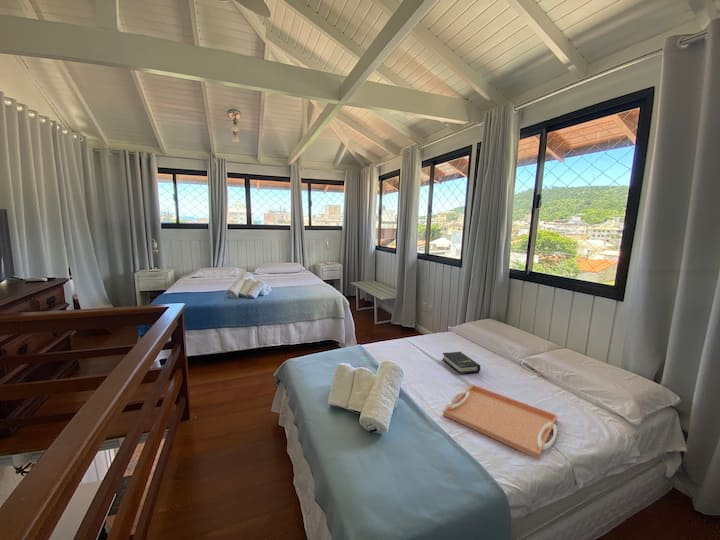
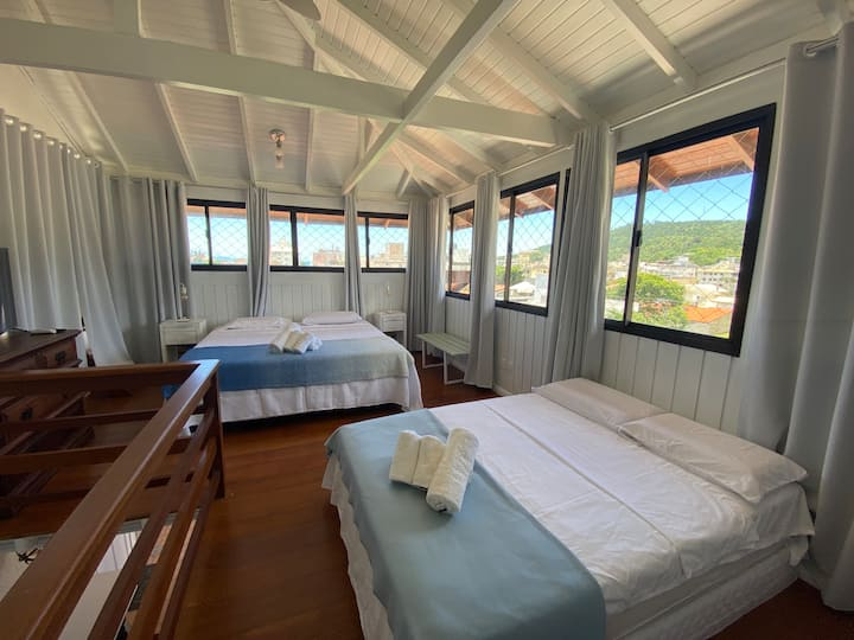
- hardback book [441,351,481,375]
- serving tray [442,384,558,460]
